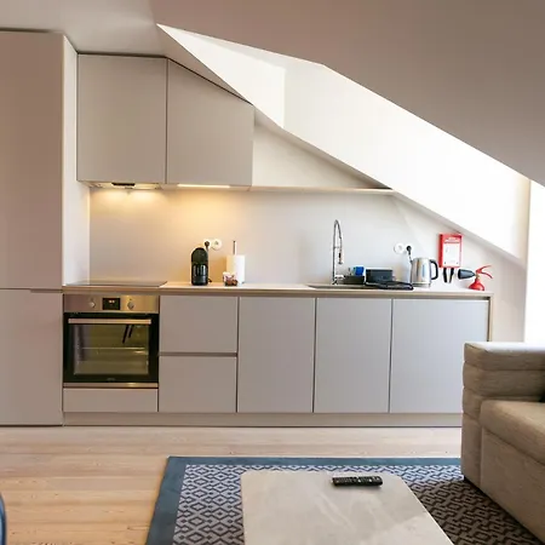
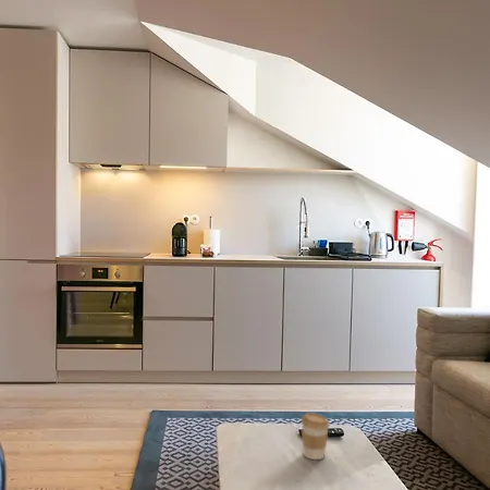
+ coffee cup [299,412,331,461]
